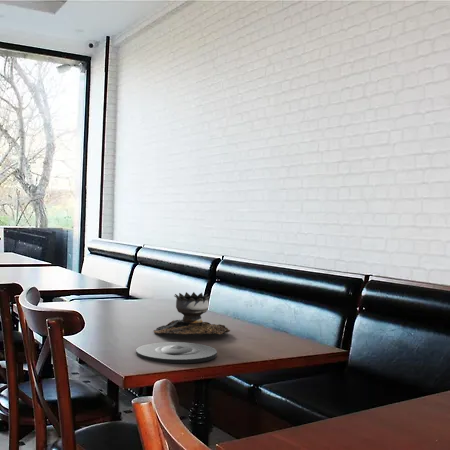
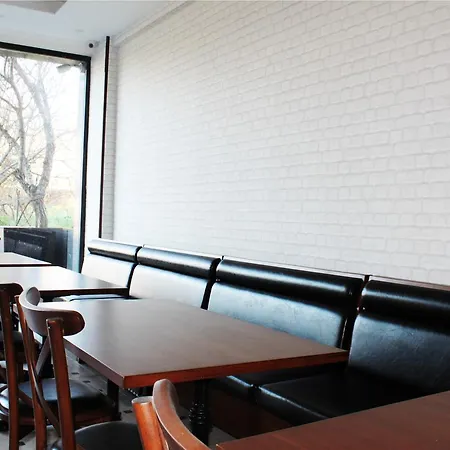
- plate [135,341,218,364]
- brazier [153,291,231,336]
